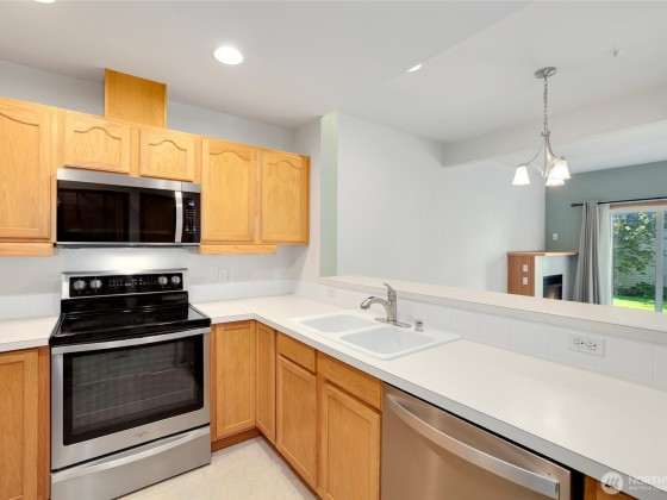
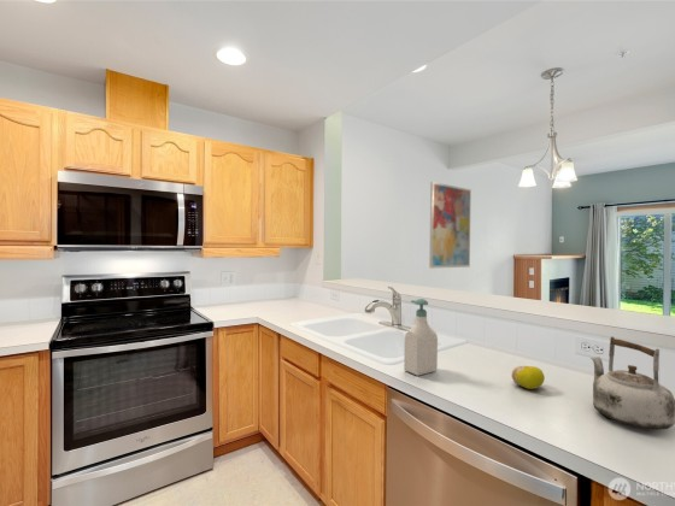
+ fruit [510,365,546,390]
+ soap bottle [403,298,439,377]
+ wall art [428,181,472,270]
+ kettle [589,336,675,430]
